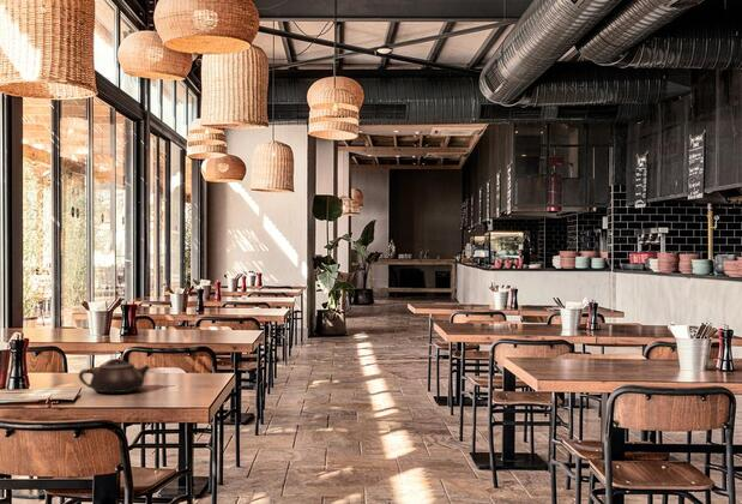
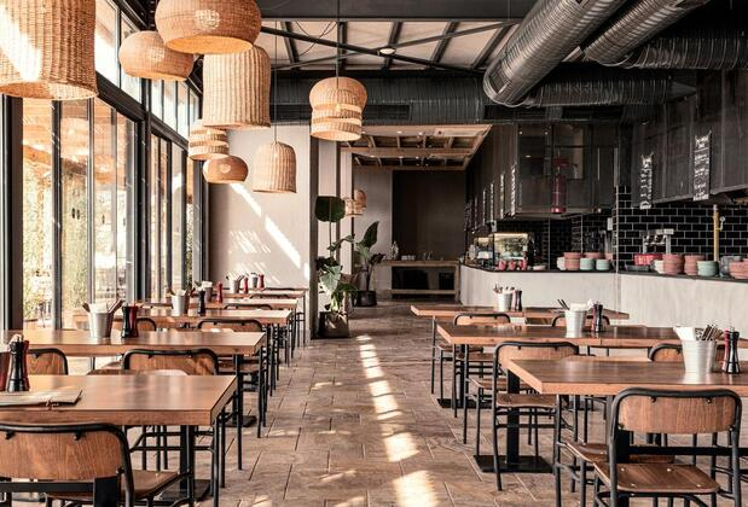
- teapot [78,358,151,394]
